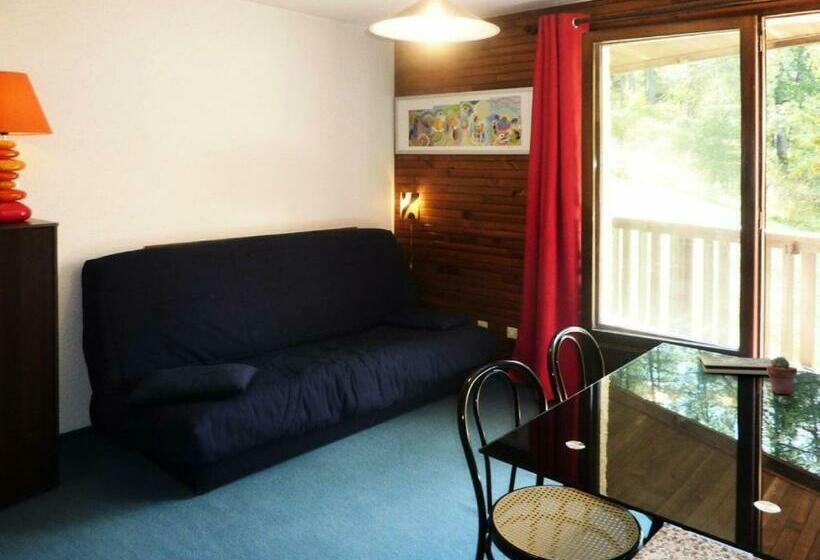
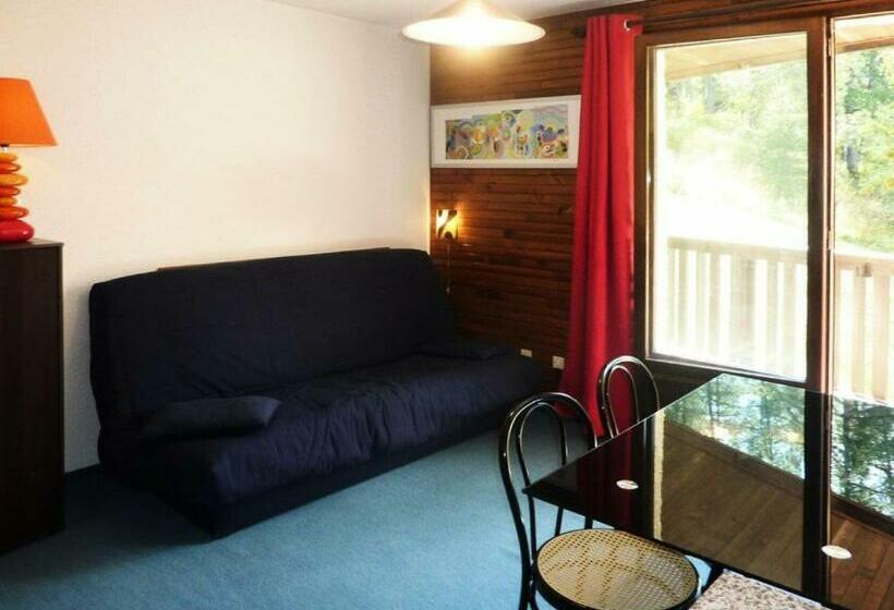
- book [699,356,772,375]
- potted succulent [767,356,798,395]
